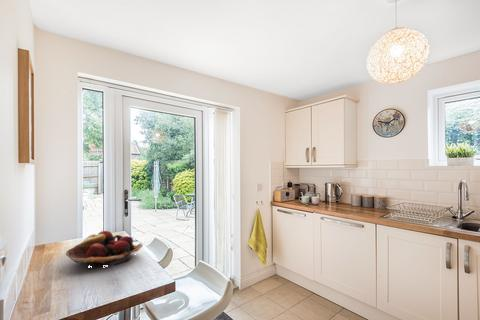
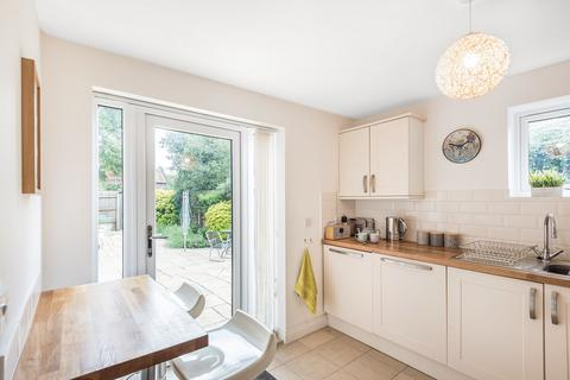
- fruit basket [65,230,143,268]
